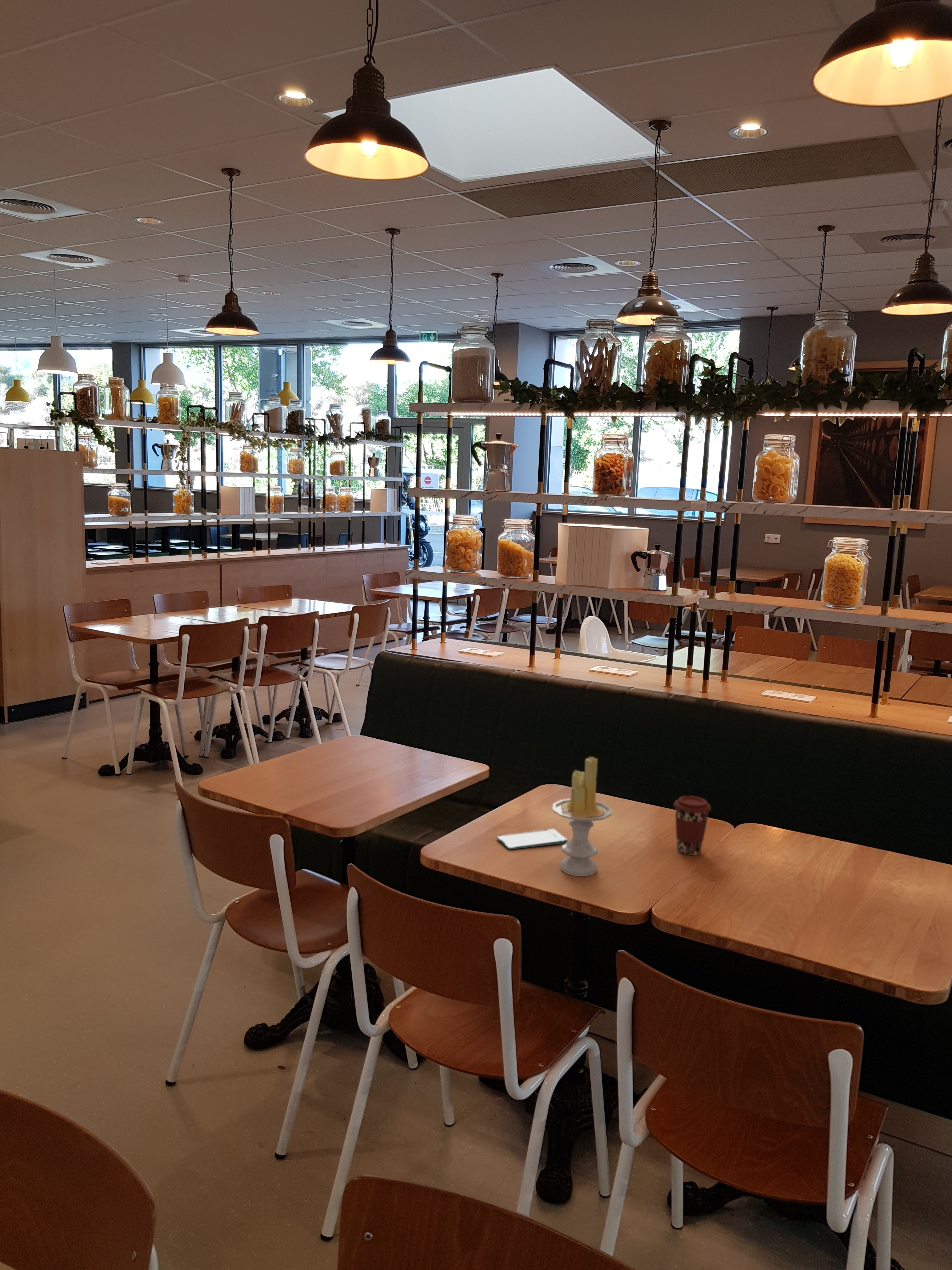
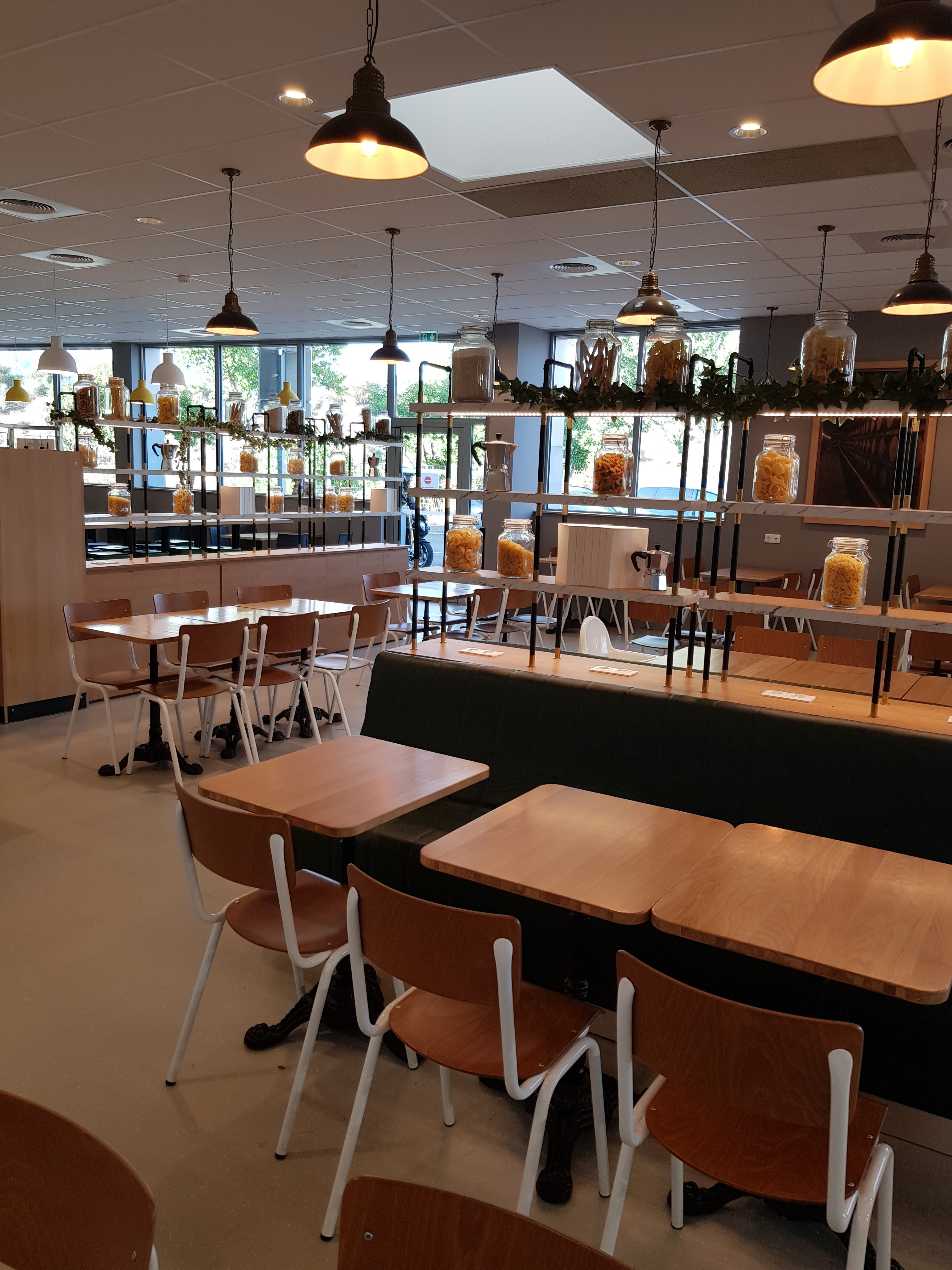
- candle [552,757,612,877]
- coffee cup [673,796,711,855]
- smartphone [496,829,568,850]
